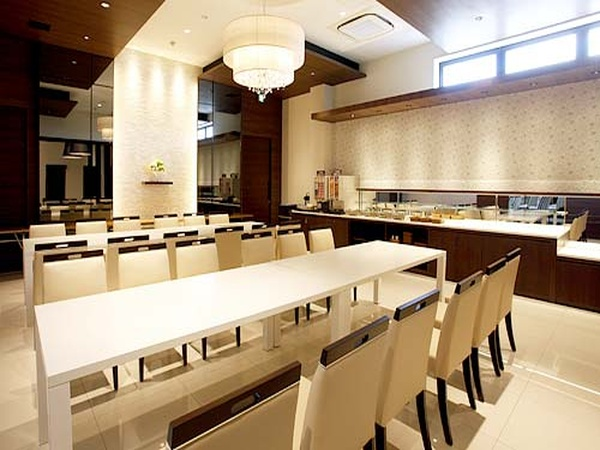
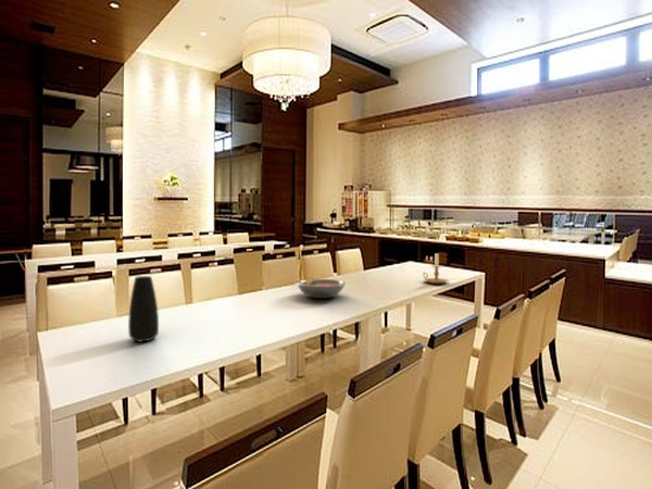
+ fruit bowl [296,278,347,299]
+ candle holder [423,252,450,285]
+ vase [127,275,160,343]
